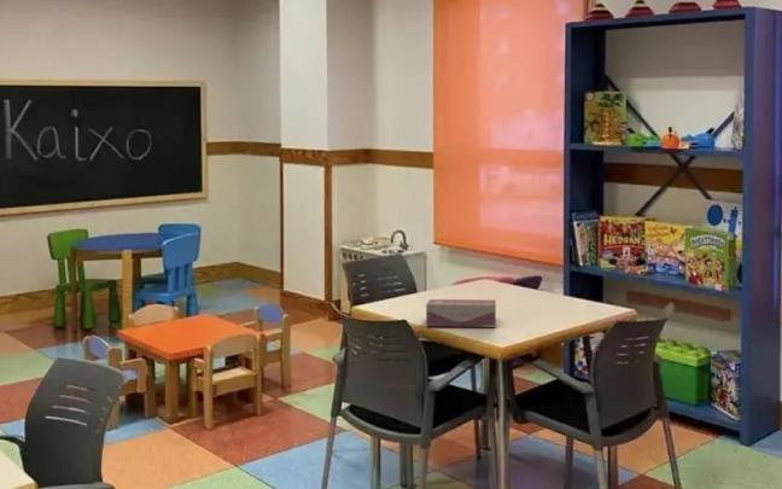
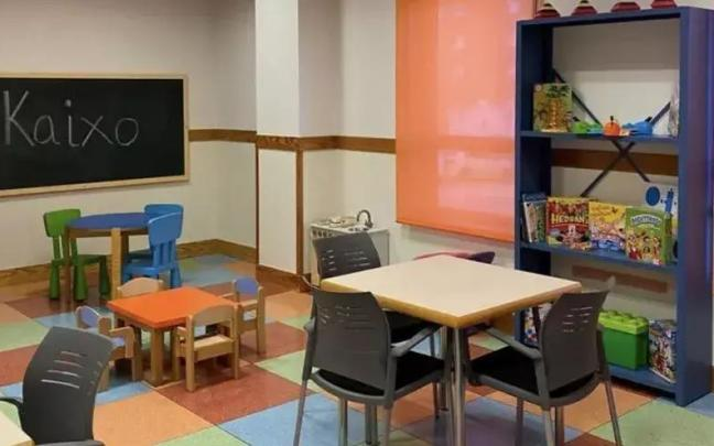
- tissue box [425,298,497,328]
